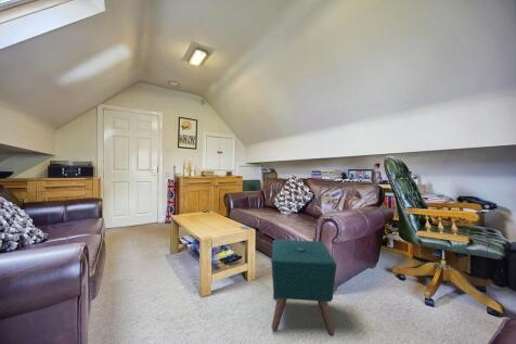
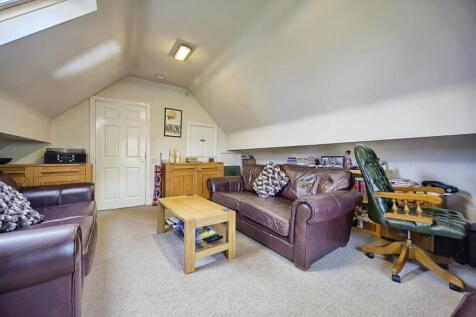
- ottoman [270,239,337,337]
